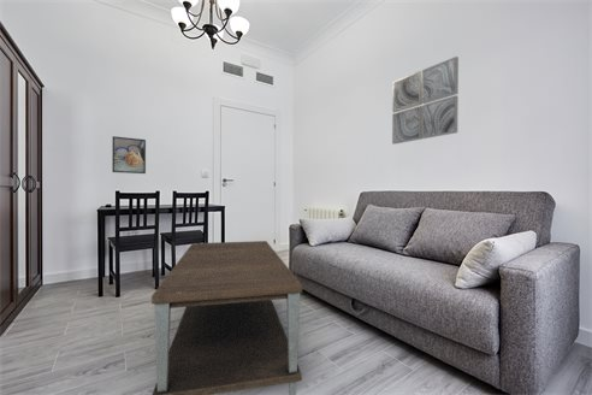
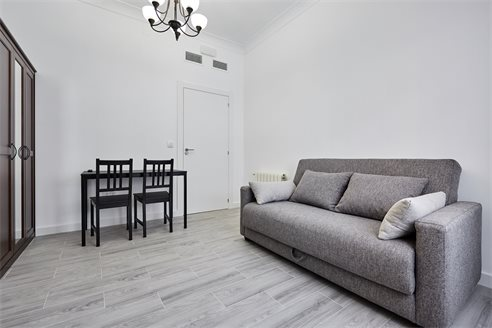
- coffee table [150,240,303,395]
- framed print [111,135,147,175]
- wall art [391,55,460,146]
